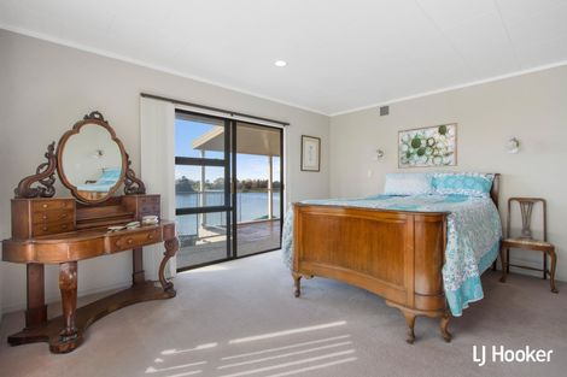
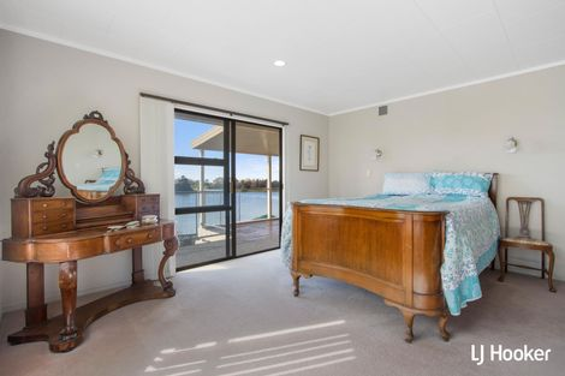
- wall art [397,122,458,170]
